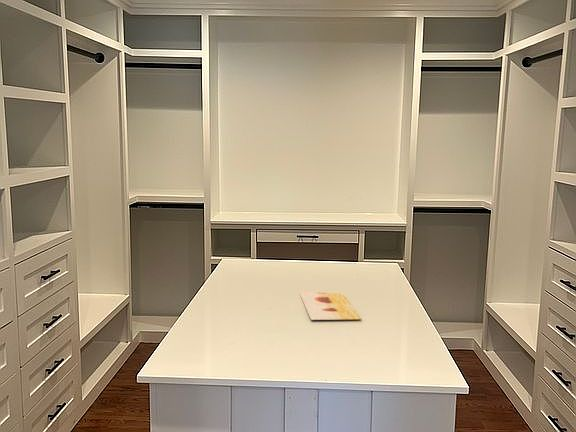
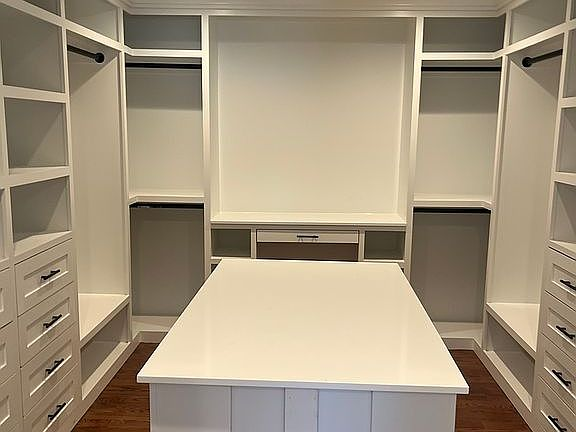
- painting [298,291,362,321]
